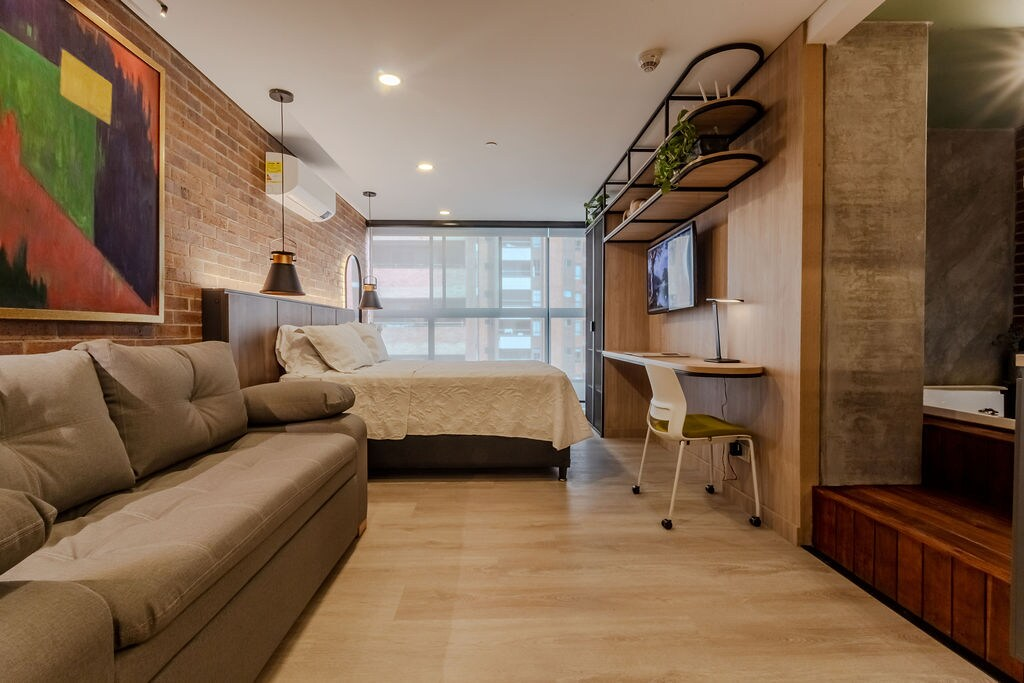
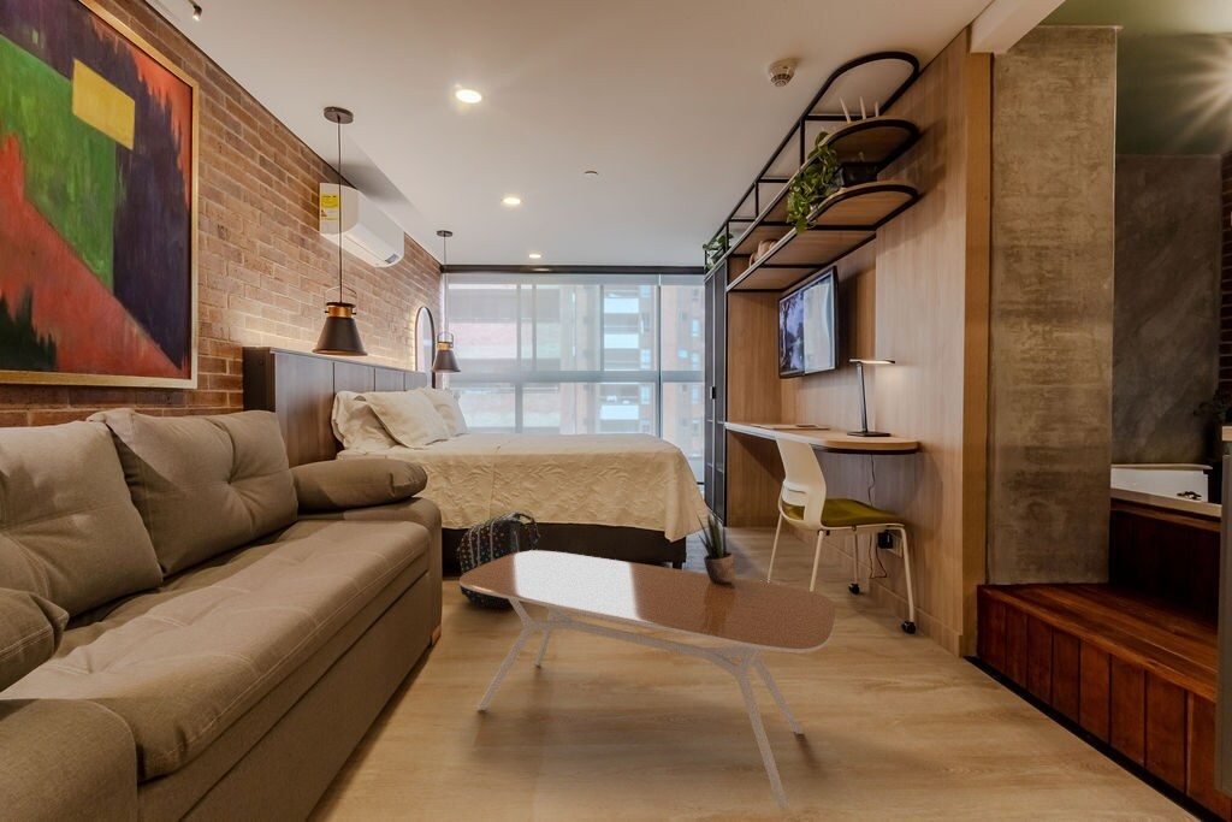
+ potted plant [697,508,736,583]
+ coffee table [458,549,836,809]
+ backpack [455,510,541,609]
